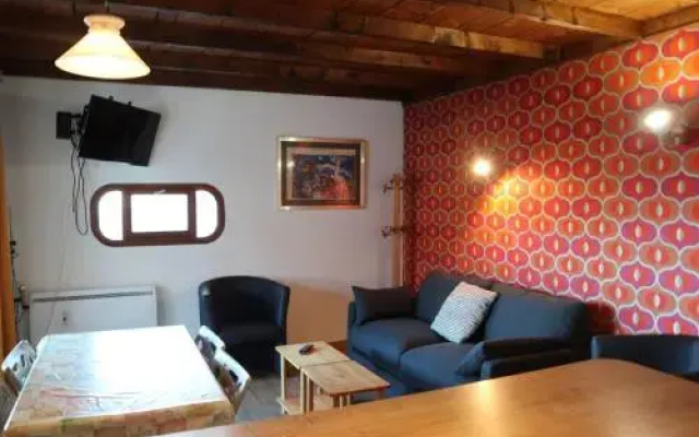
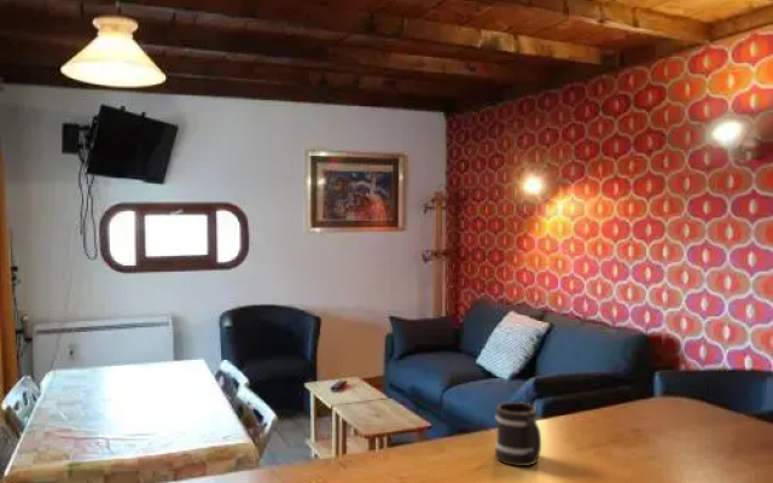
+ mug [494,401,542,467]
